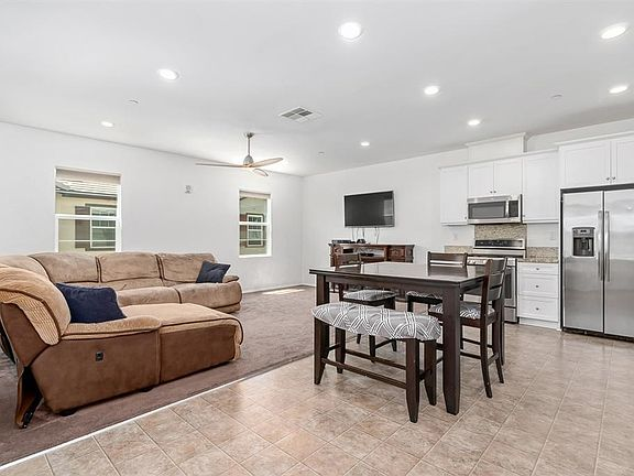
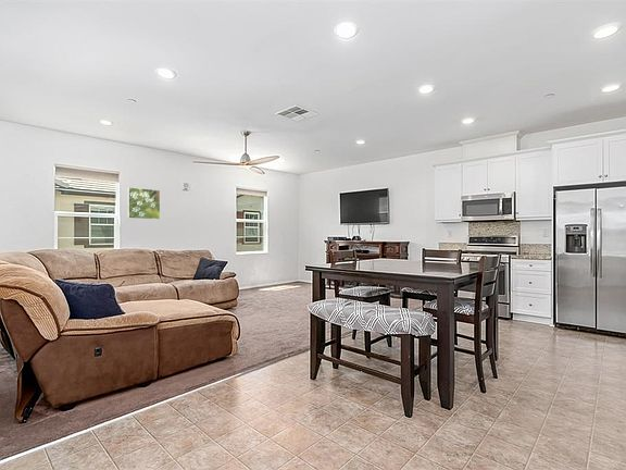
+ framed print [127,186,161,221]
